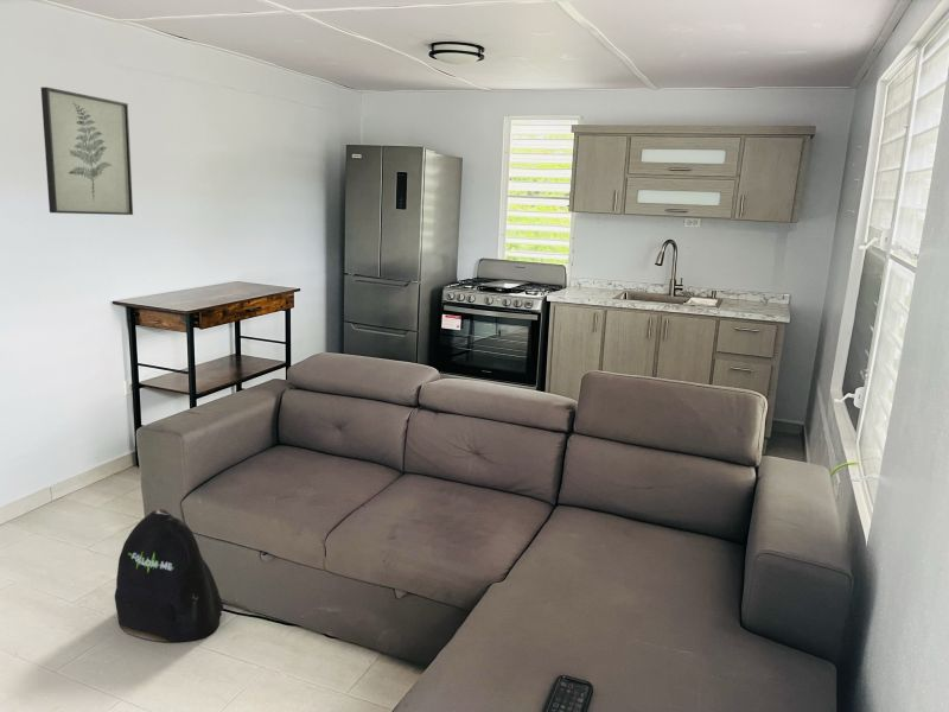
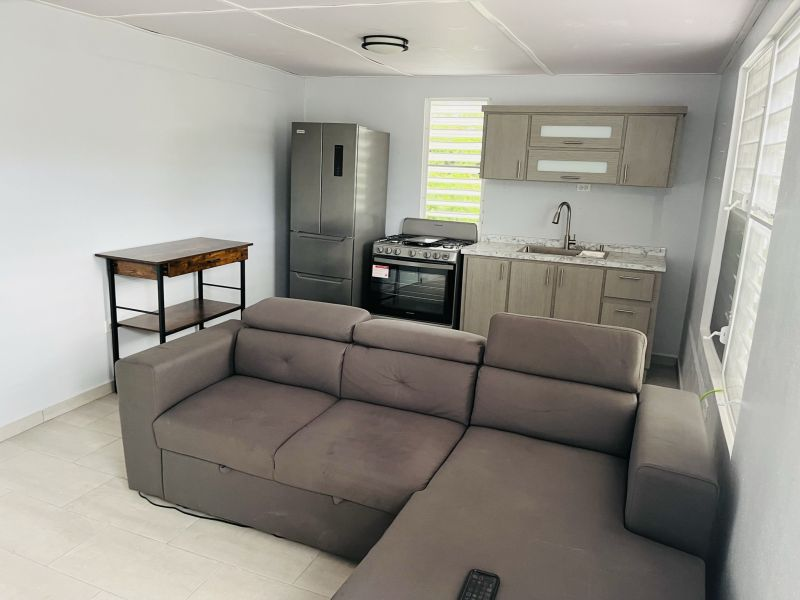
- wall art [40,85,134,216]
- backpack [114,508,224,643]
